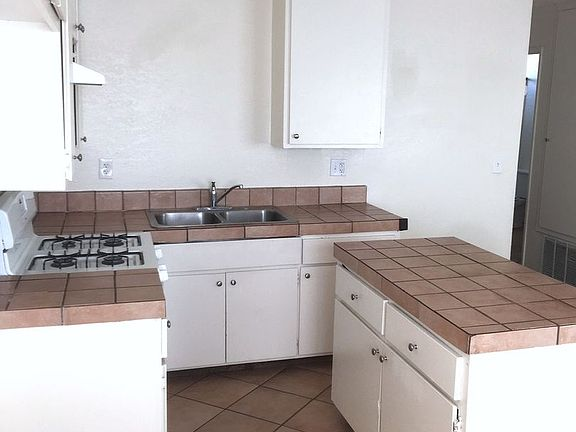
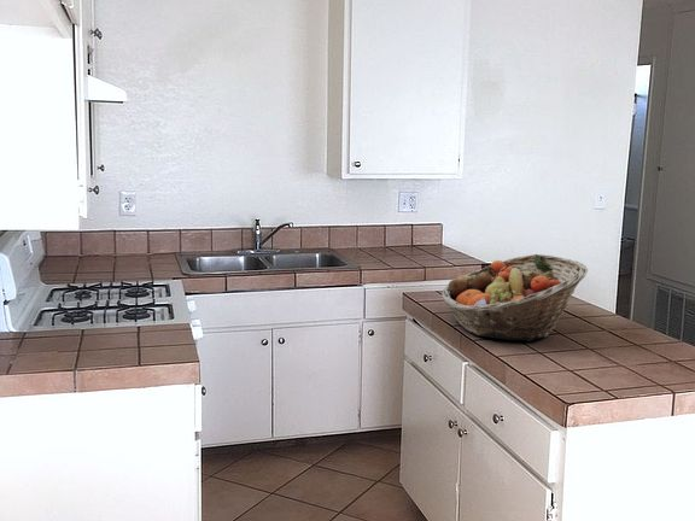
+ fruit basket [440,253,589,343]
